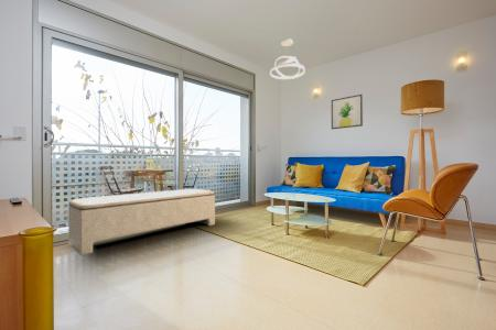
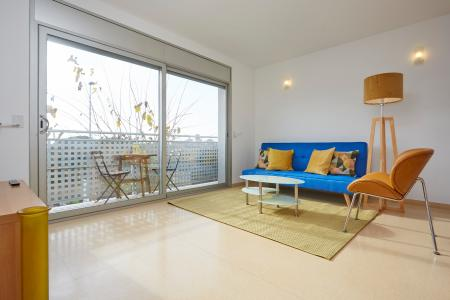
- pendant light [269,37,306,80]
- wall art [331,94,364,130]
- bench [67,188,216,256]
